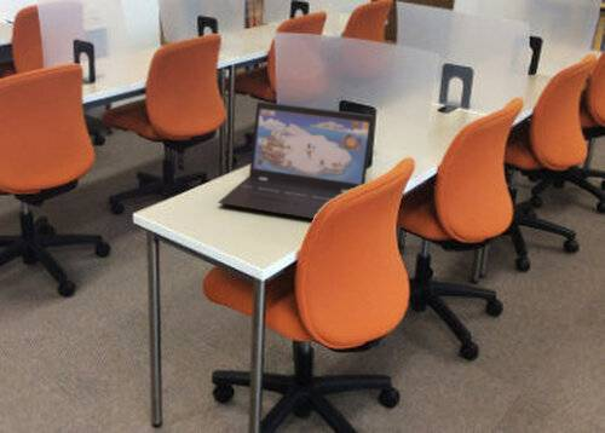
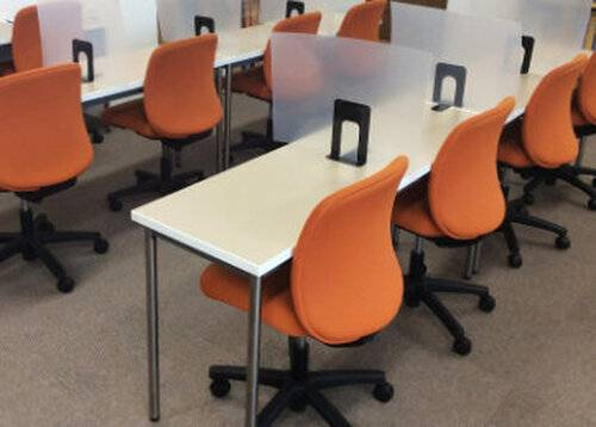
- laptop [217,100,375,220]
